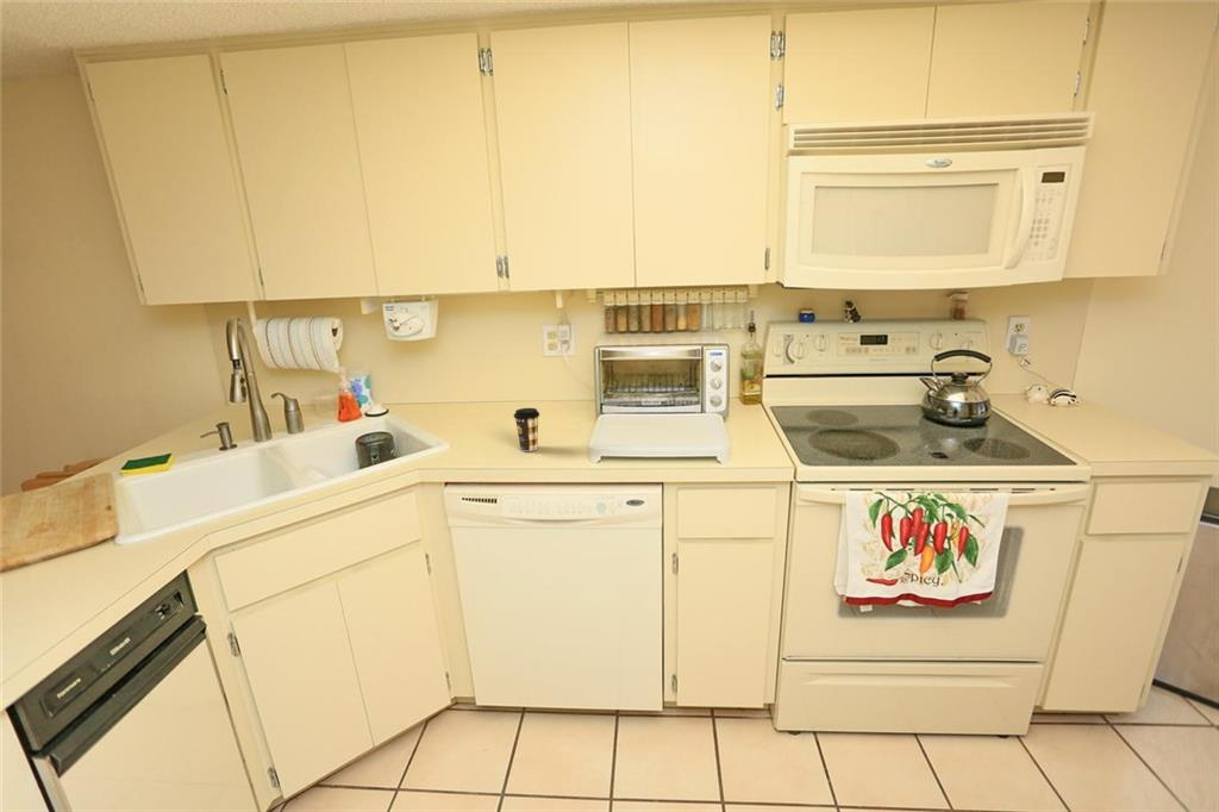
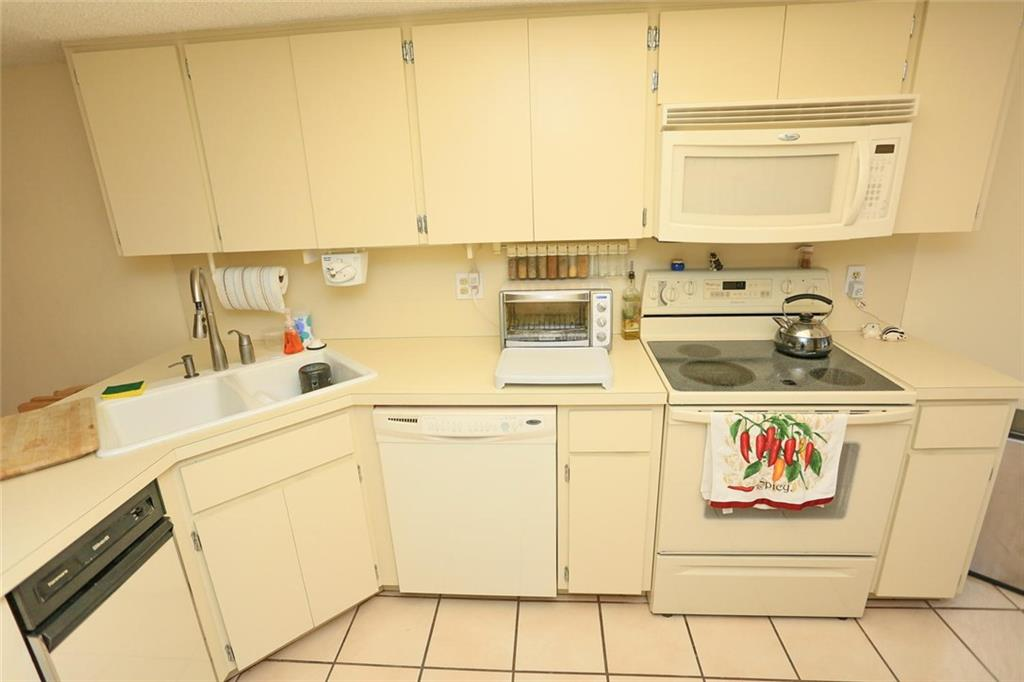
- coffee cup [513,407,540,452]
